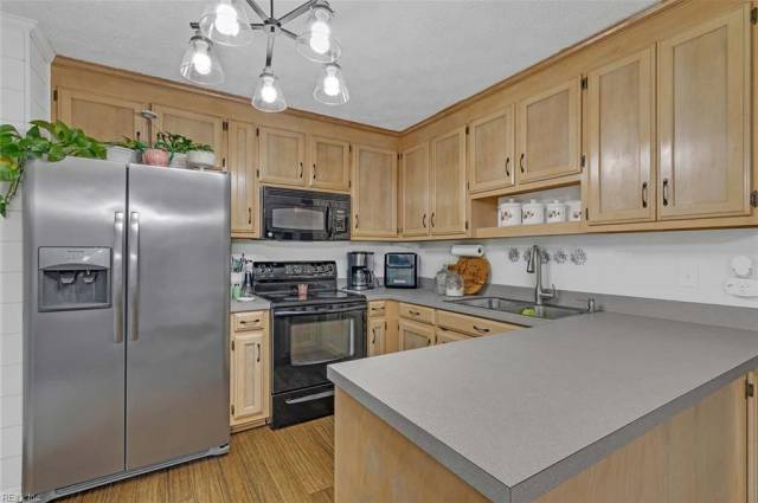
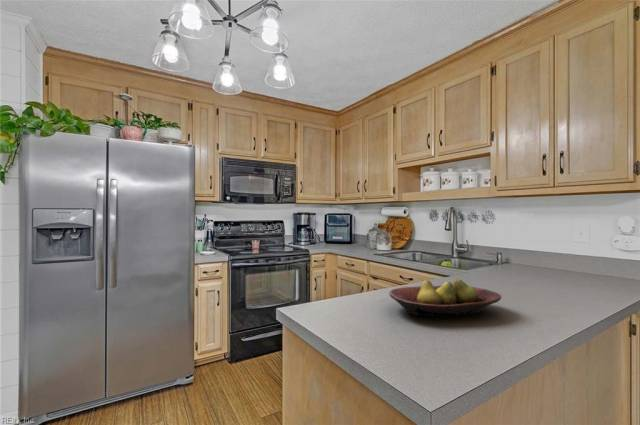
+ fruit bowl [388,278,502,318]
